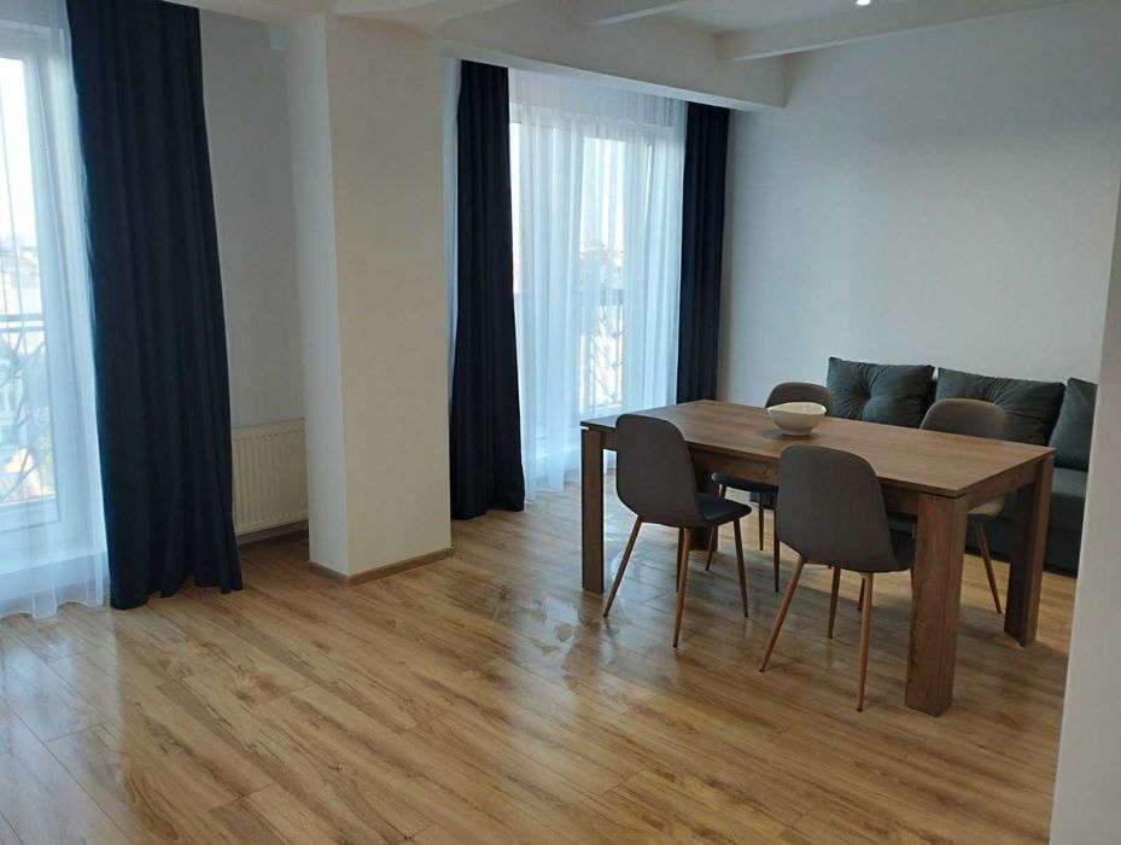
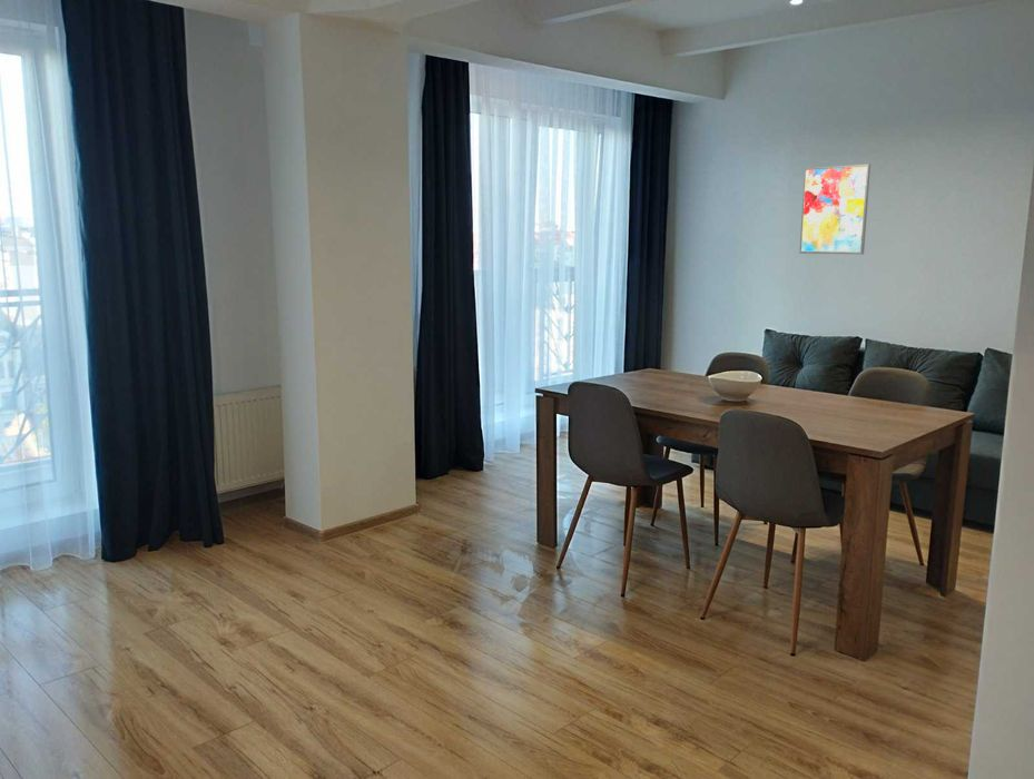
+ wall art [798,164,871,256]
